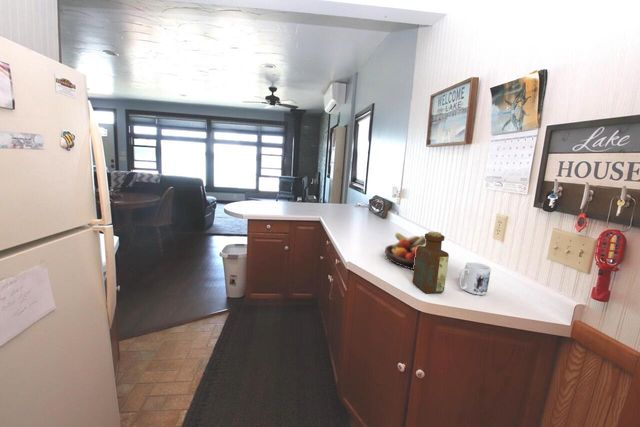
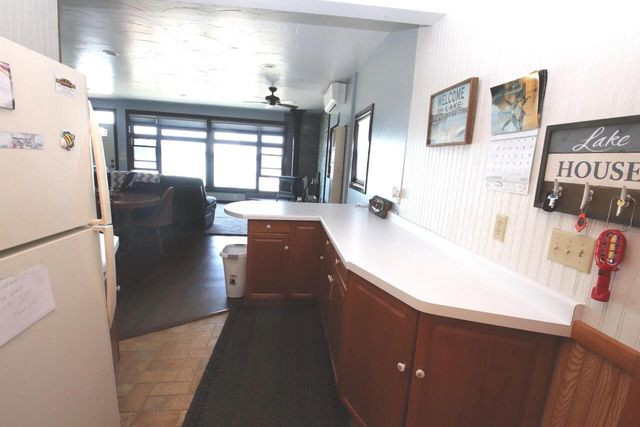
- mug [457,261,492,296]
- fruit bowl [384,232,426,271]
- bottle [412,231,450,294]
